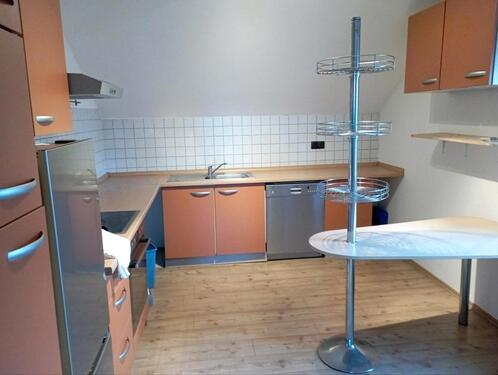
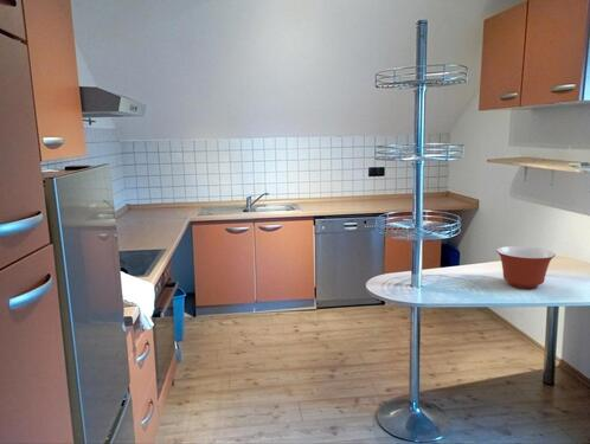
+ mixing bowl [495,245,557,290]
